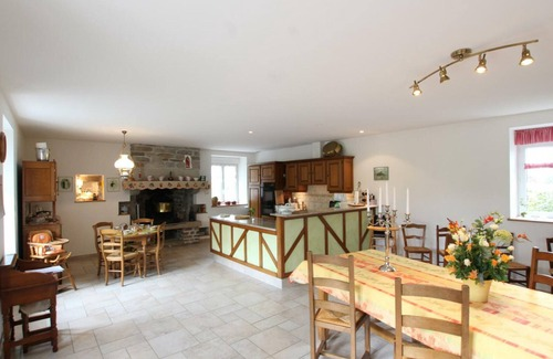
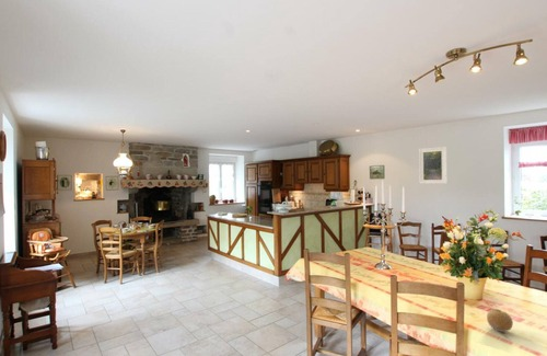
+ fruit [486,308,514,333]
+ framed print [418,146,447,185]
